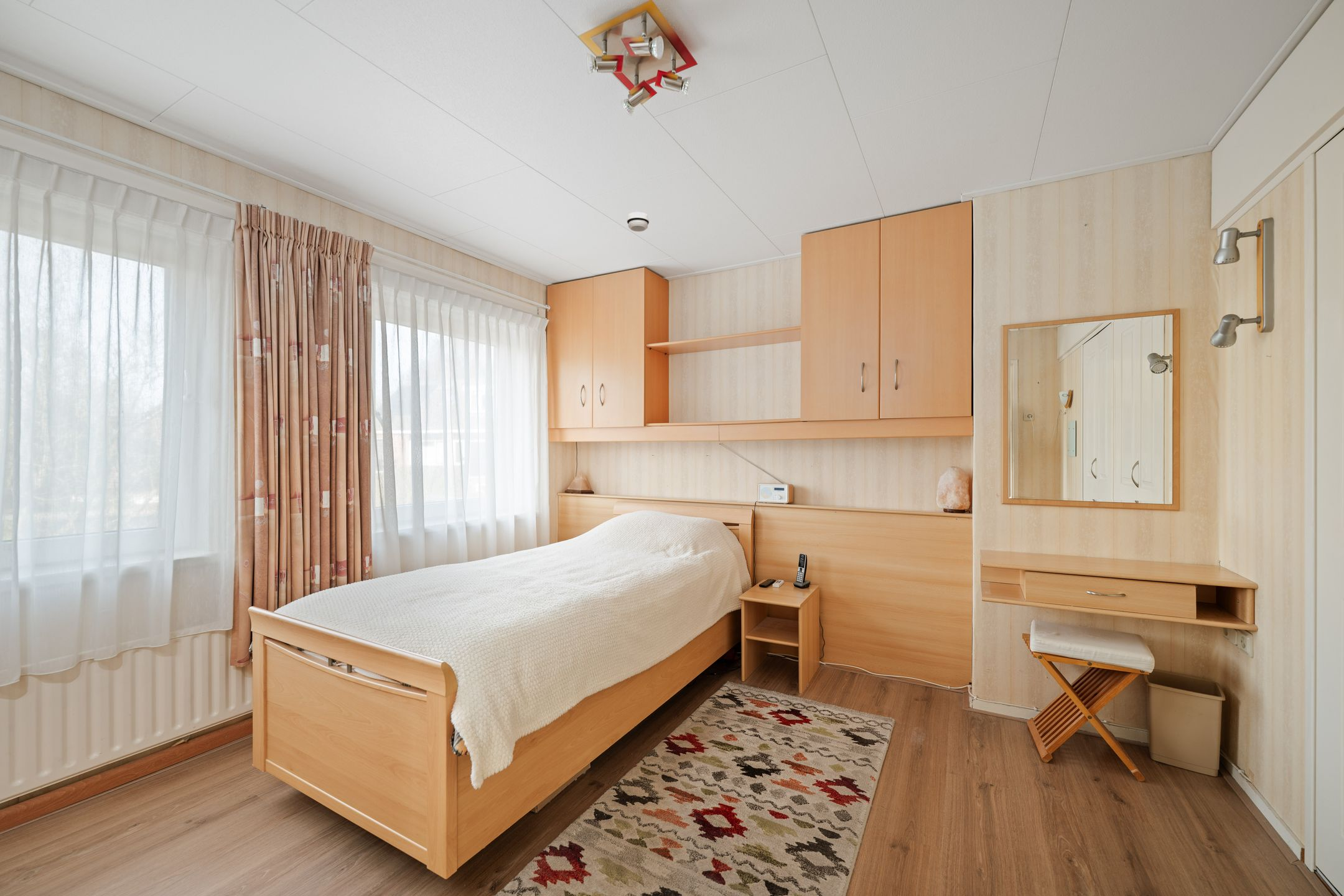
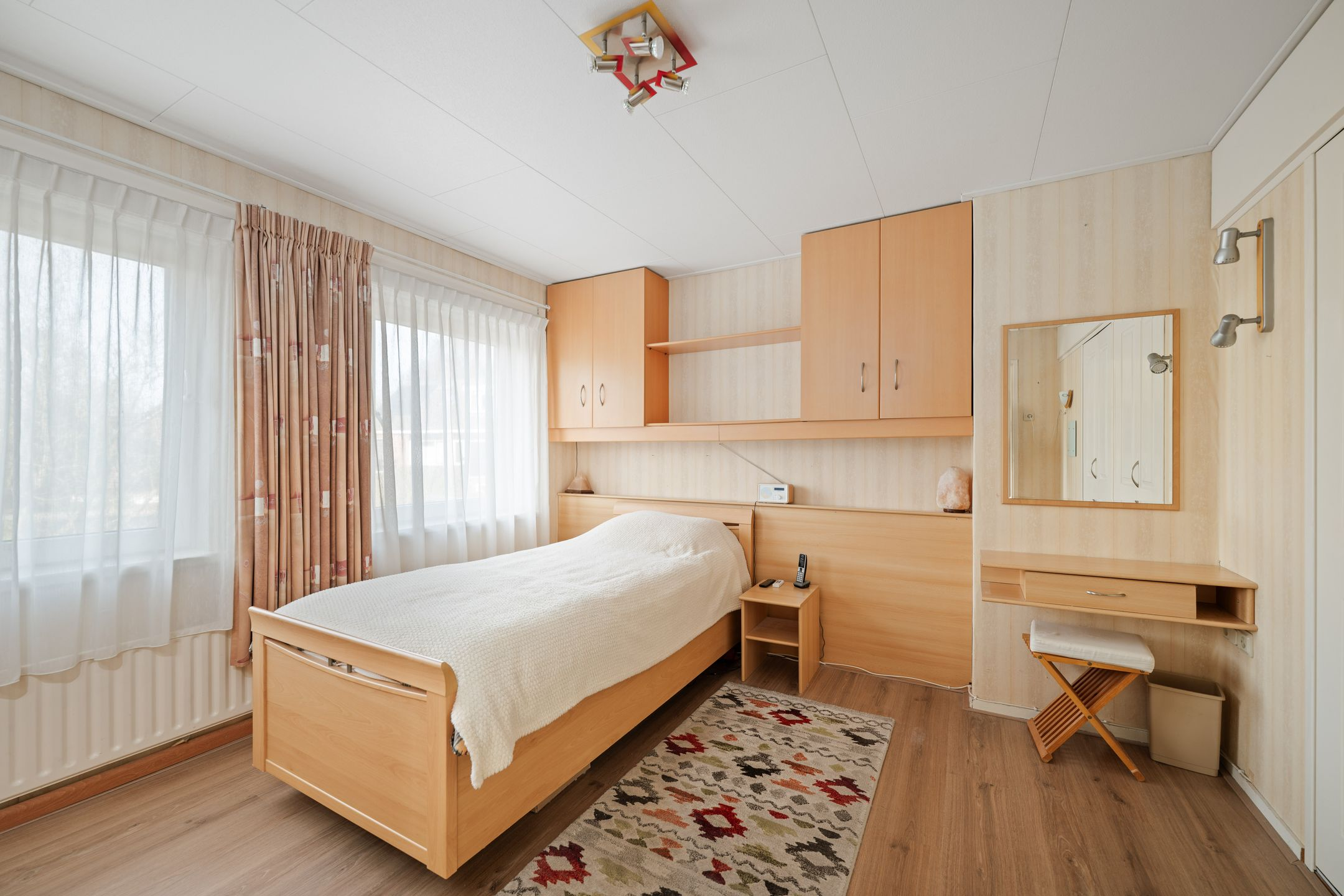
- smoke detector [627,212,650,232]
